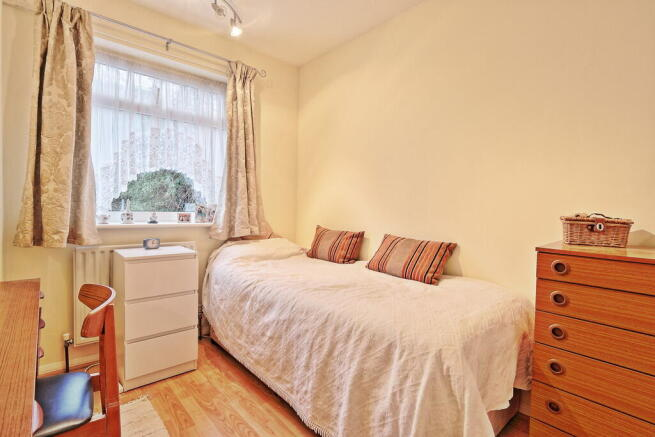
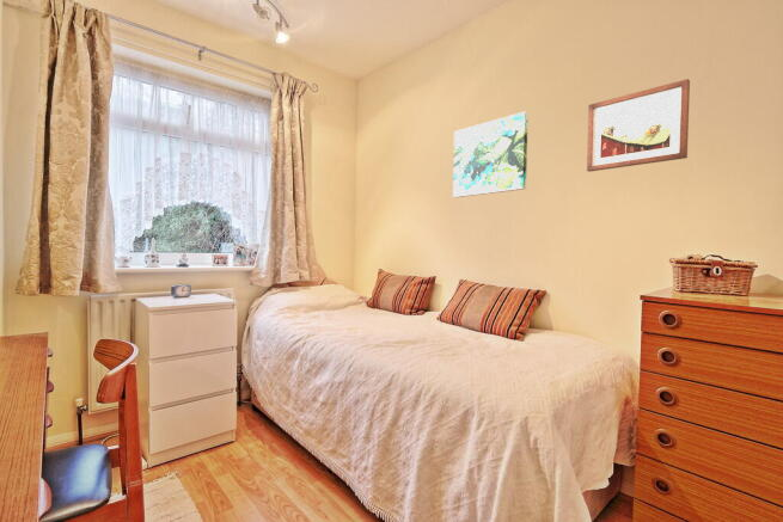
+ wall art [586,78,691,173]
+ wall art [452,111,530,198]
